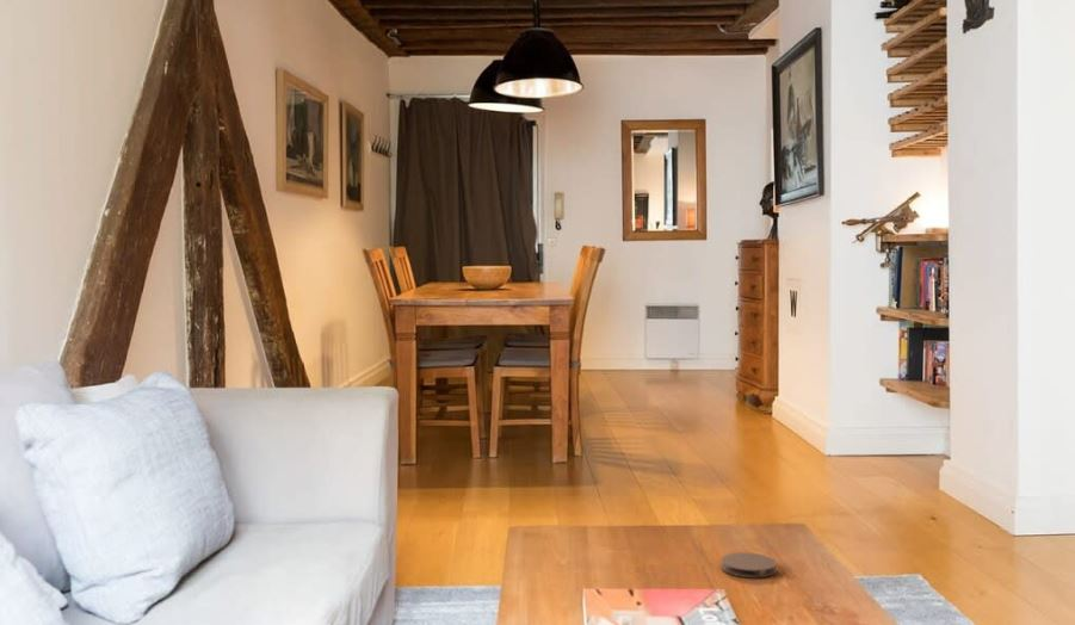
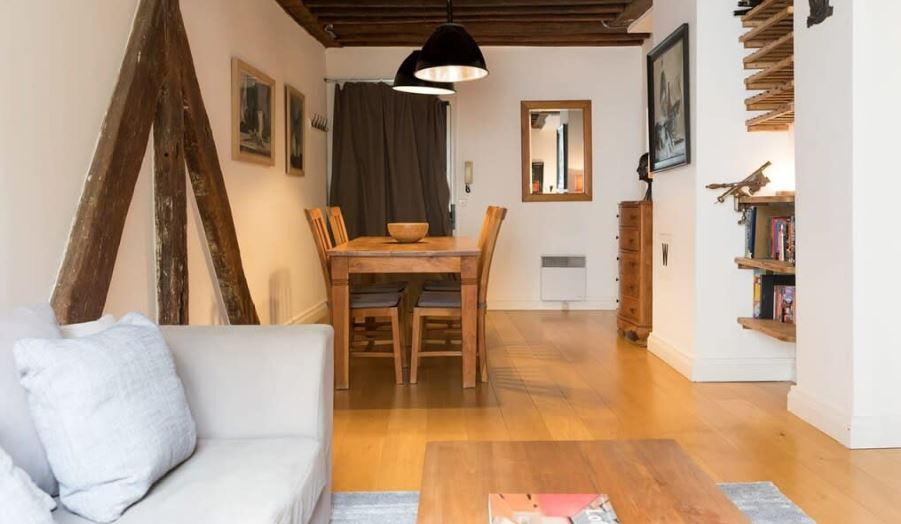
- coaster [719,551,778,578]
